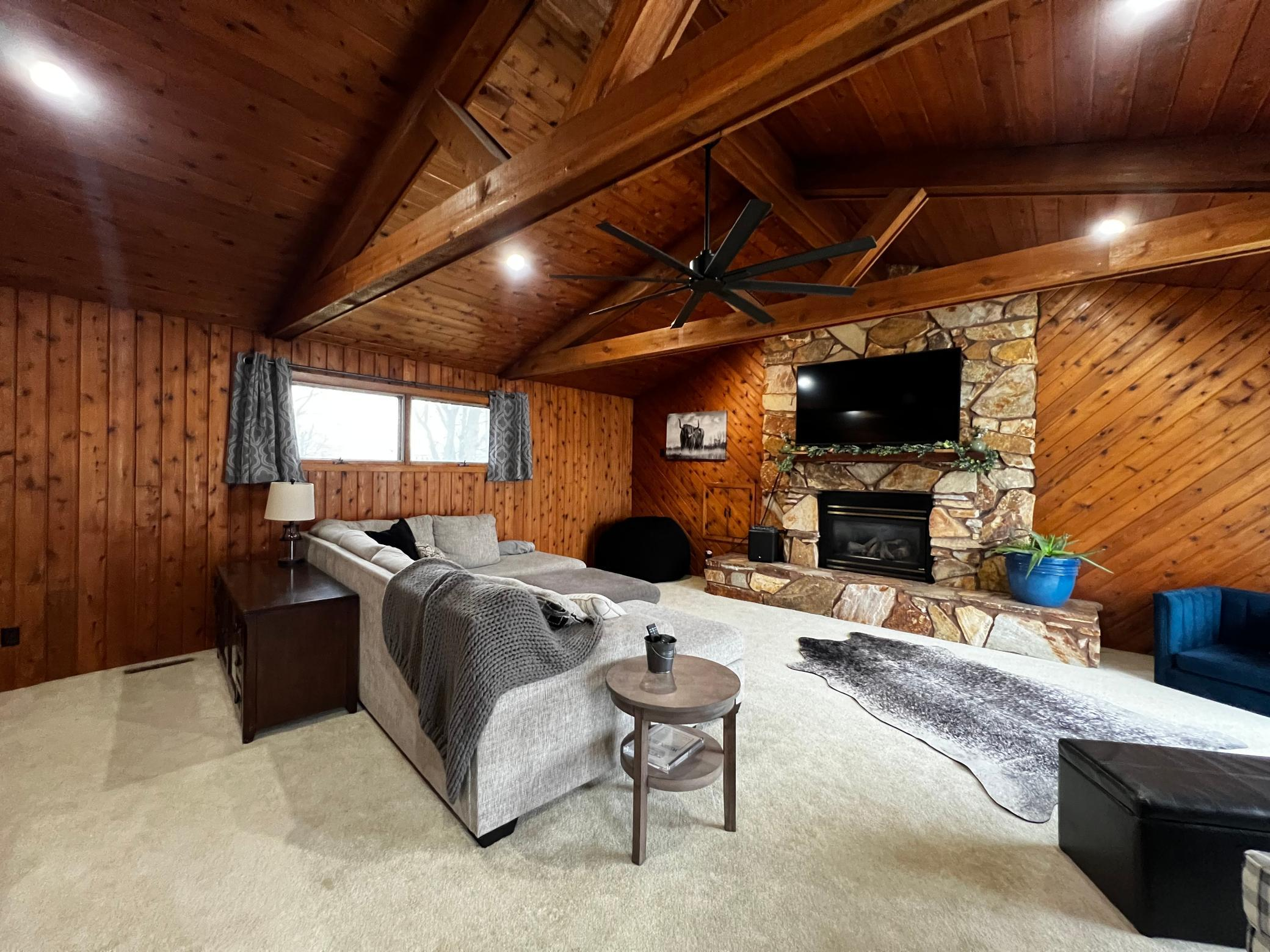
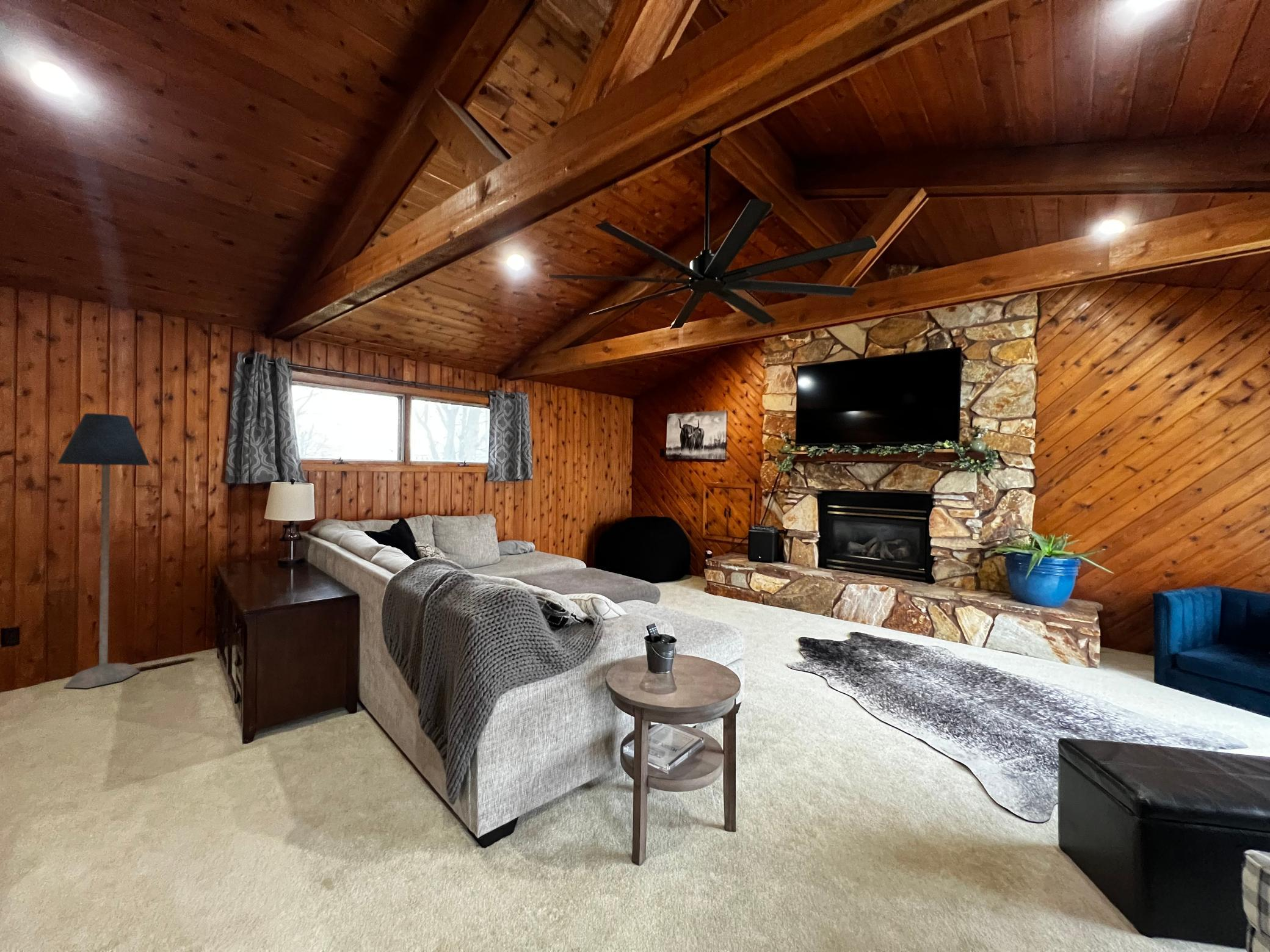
+ floor lamp [57,413,151,689]
